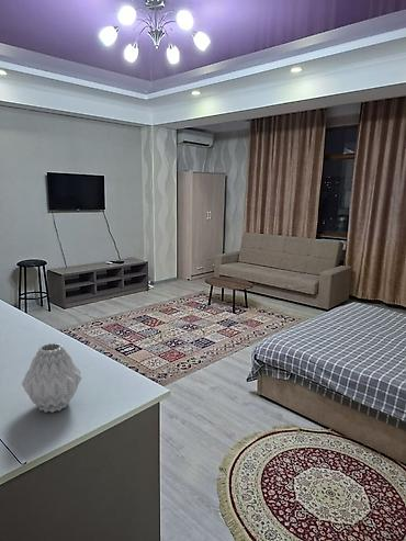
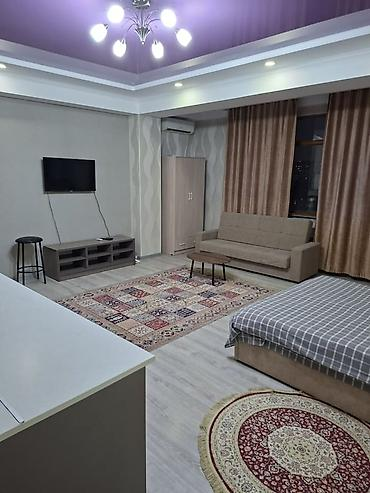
- vase [21,342,82,414]
